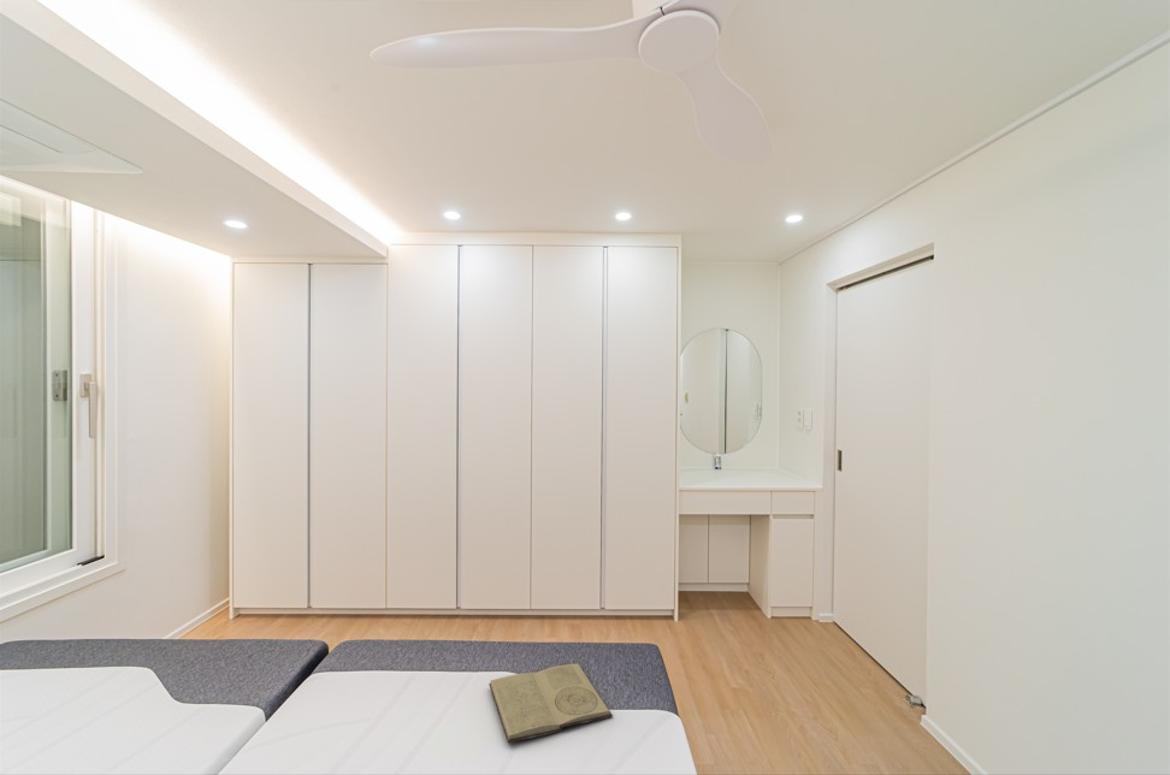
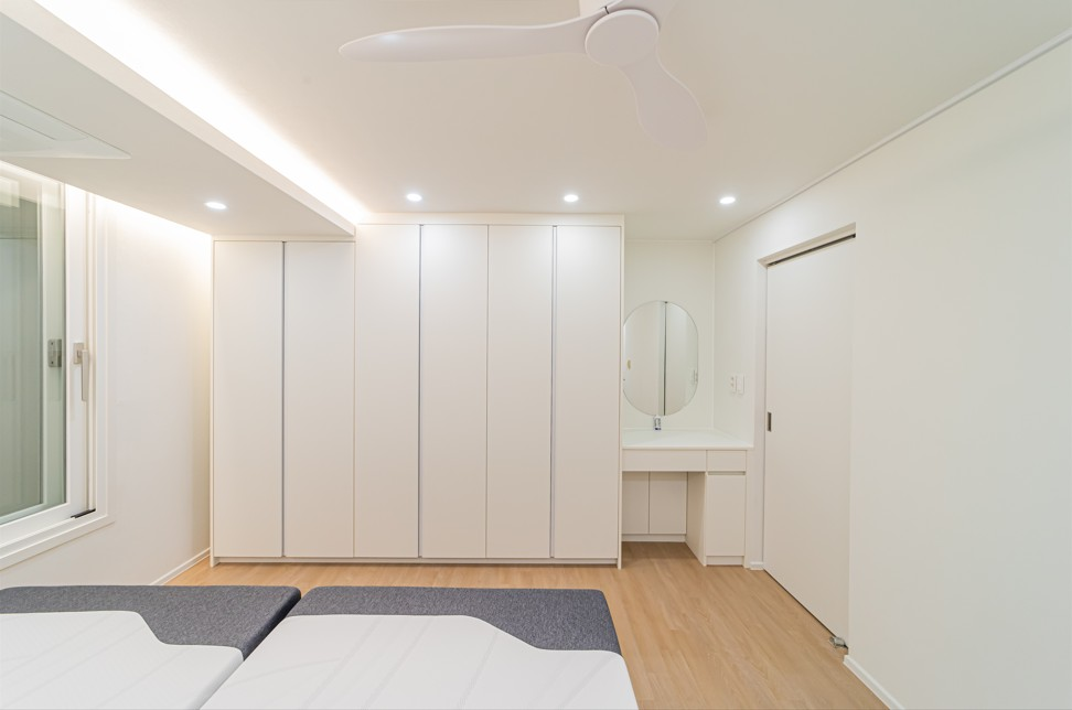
- book [488,662,614,744]
